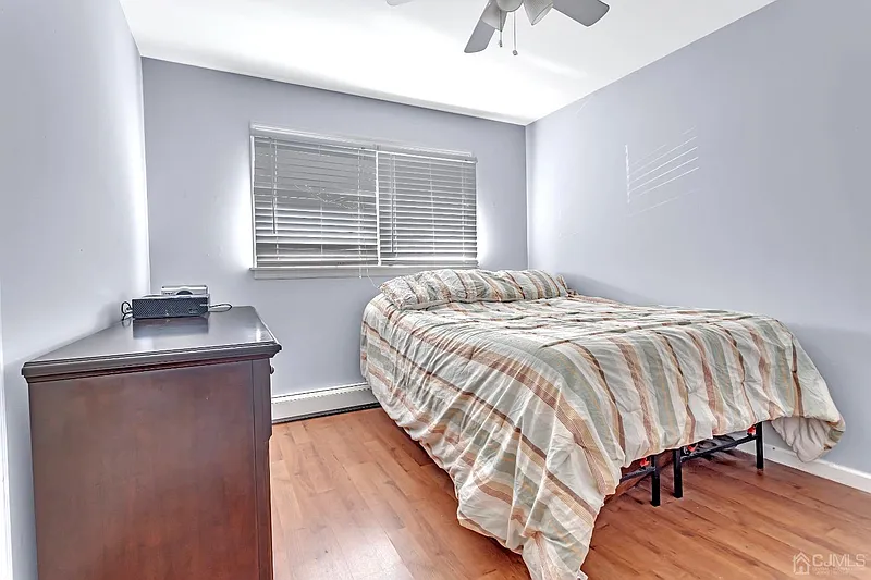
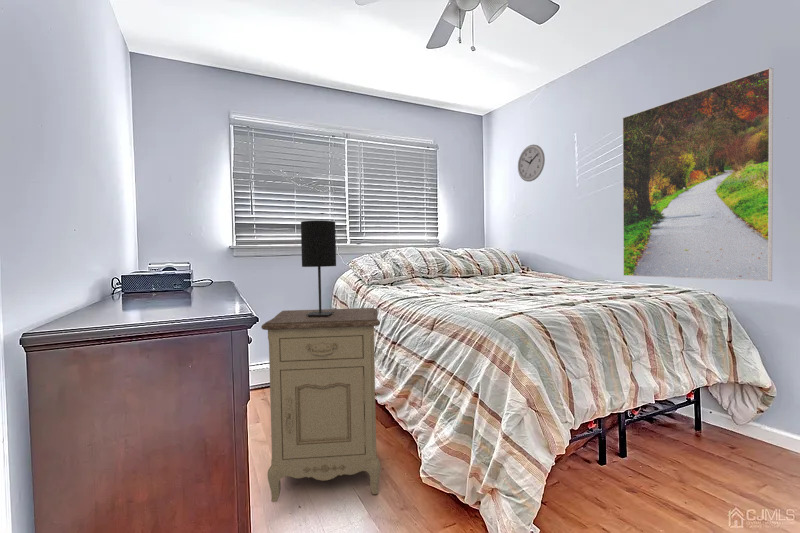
+ wall clock [517,144,546,183]
+ nightstand [260,307,382,503]
+ table lamp [300,220,337,317]
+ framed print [622,67,774,282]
